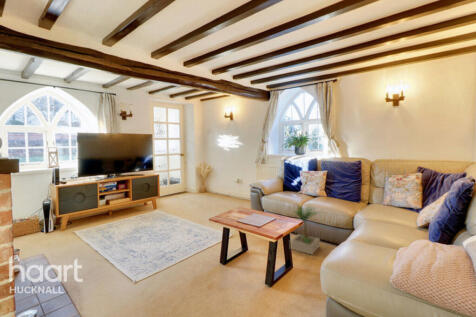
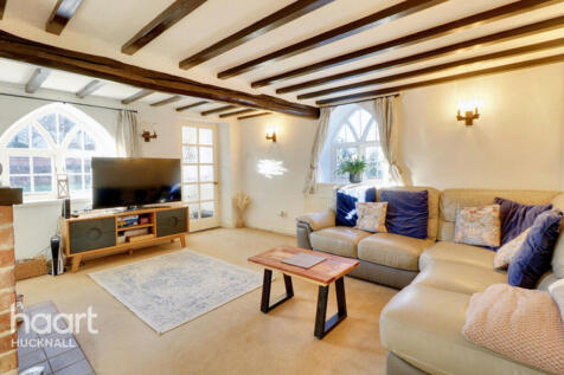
- potted plant [289,203,322,256]
